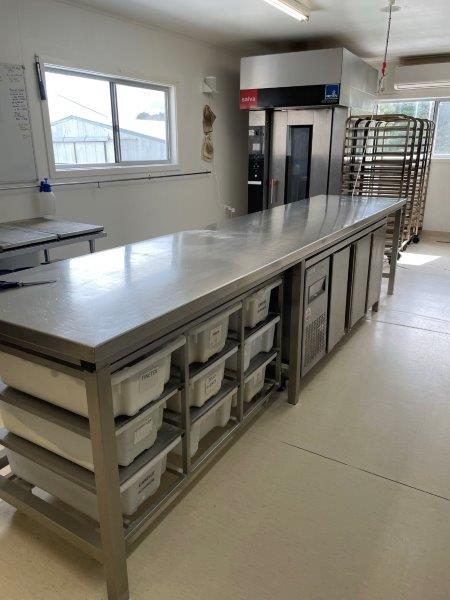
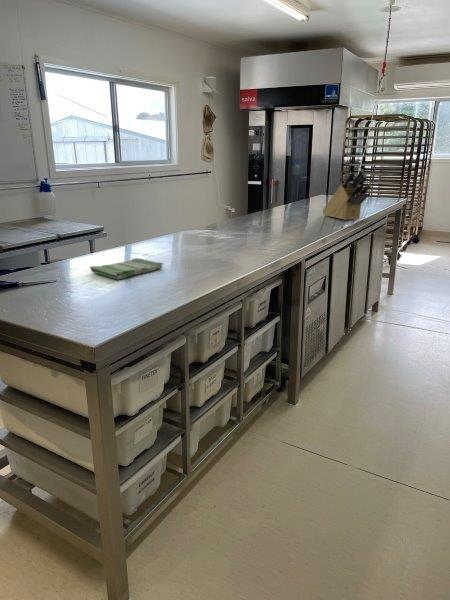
+ dish towel [89,257,165,281]
+ knife block [322,168,372,221]
